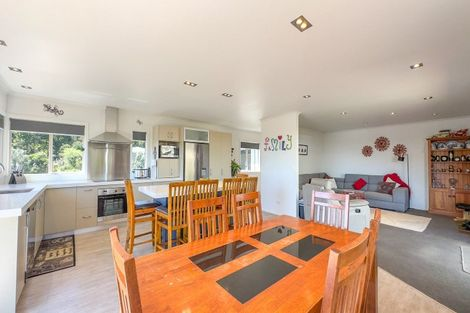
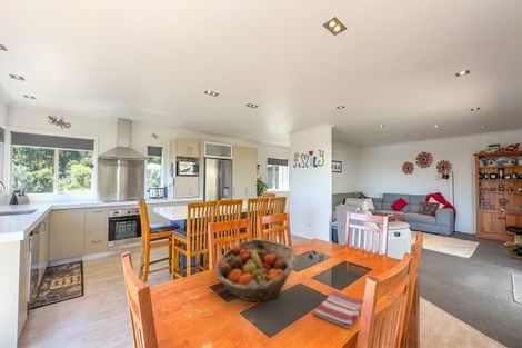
+ fruit basket [213,238,298,304]
+ dish towel [312,290,364,330]
